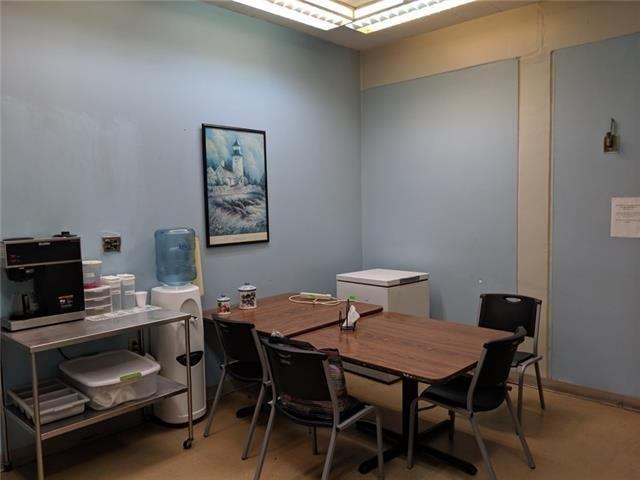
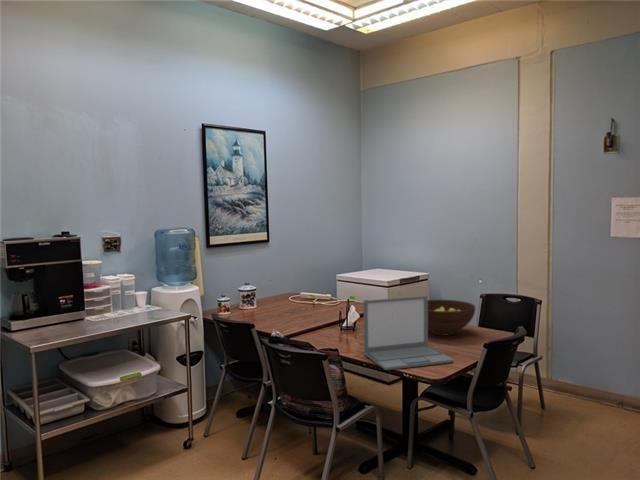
+ laptop [362,295,455,371]
+ fruit bowl [428,299,476,336]
